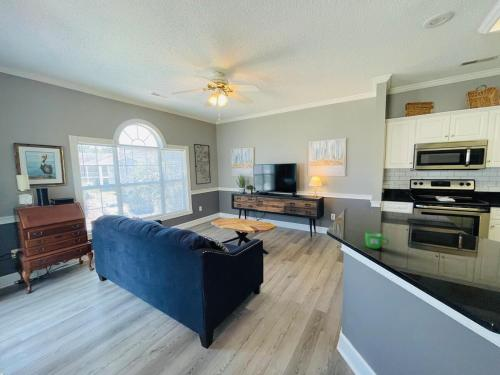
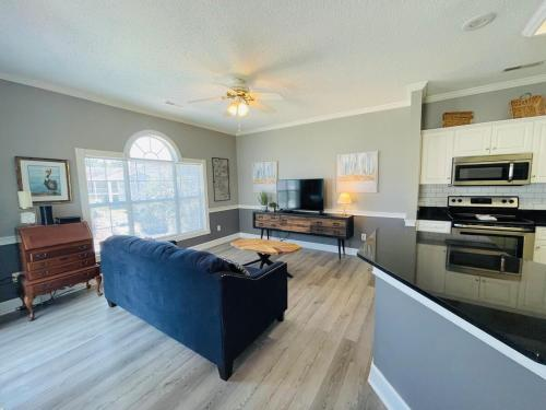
- mug [364,231,390,250]
